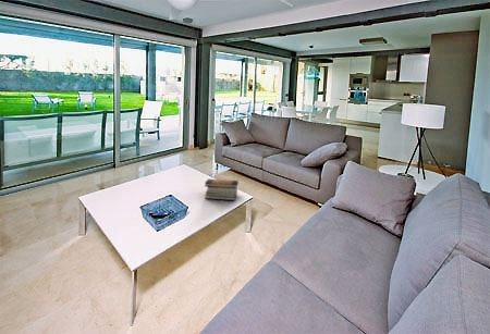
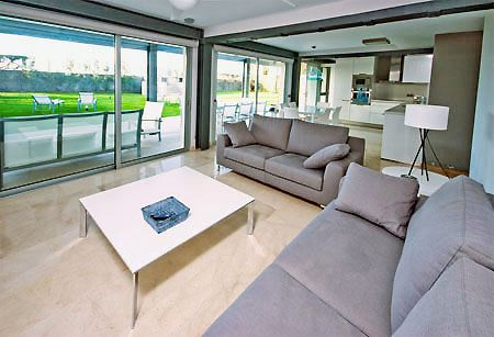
- book stack [204,178,240,201]
